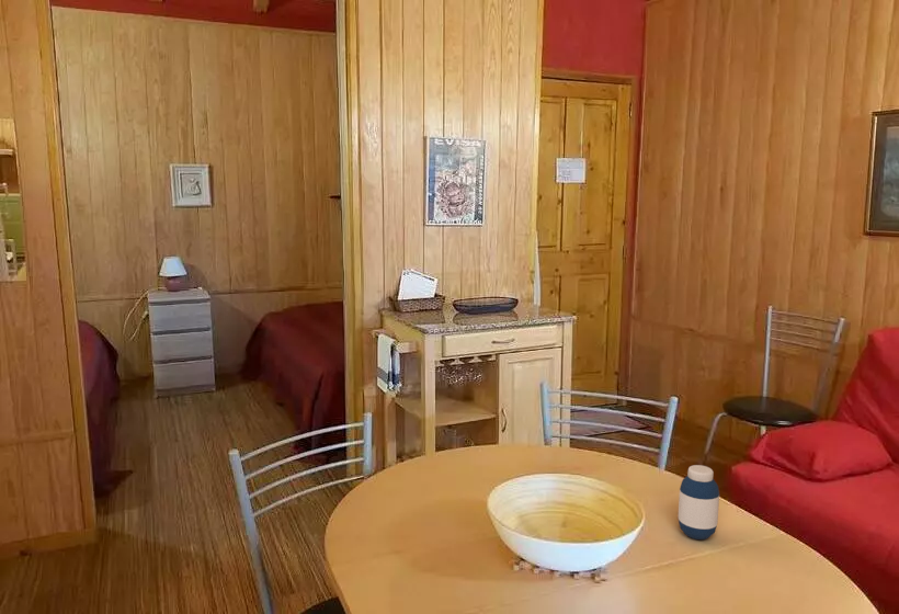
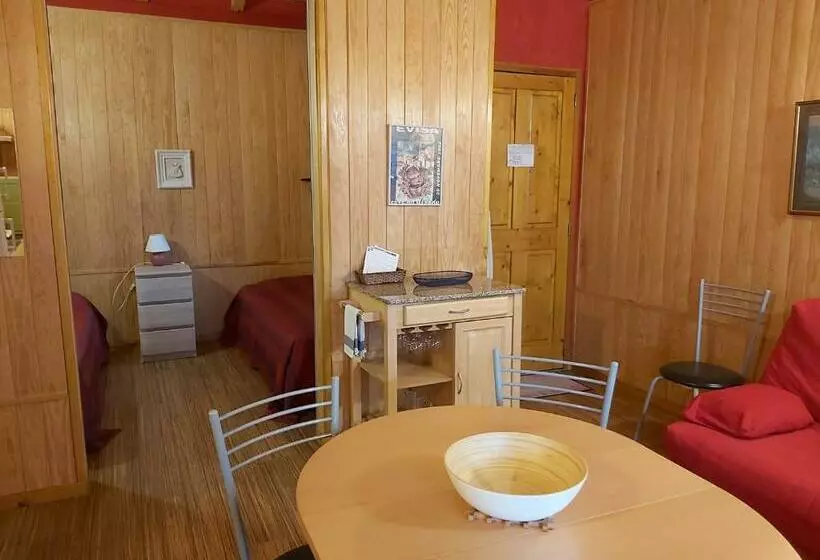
- medicine bottle [678,464,720,541]
